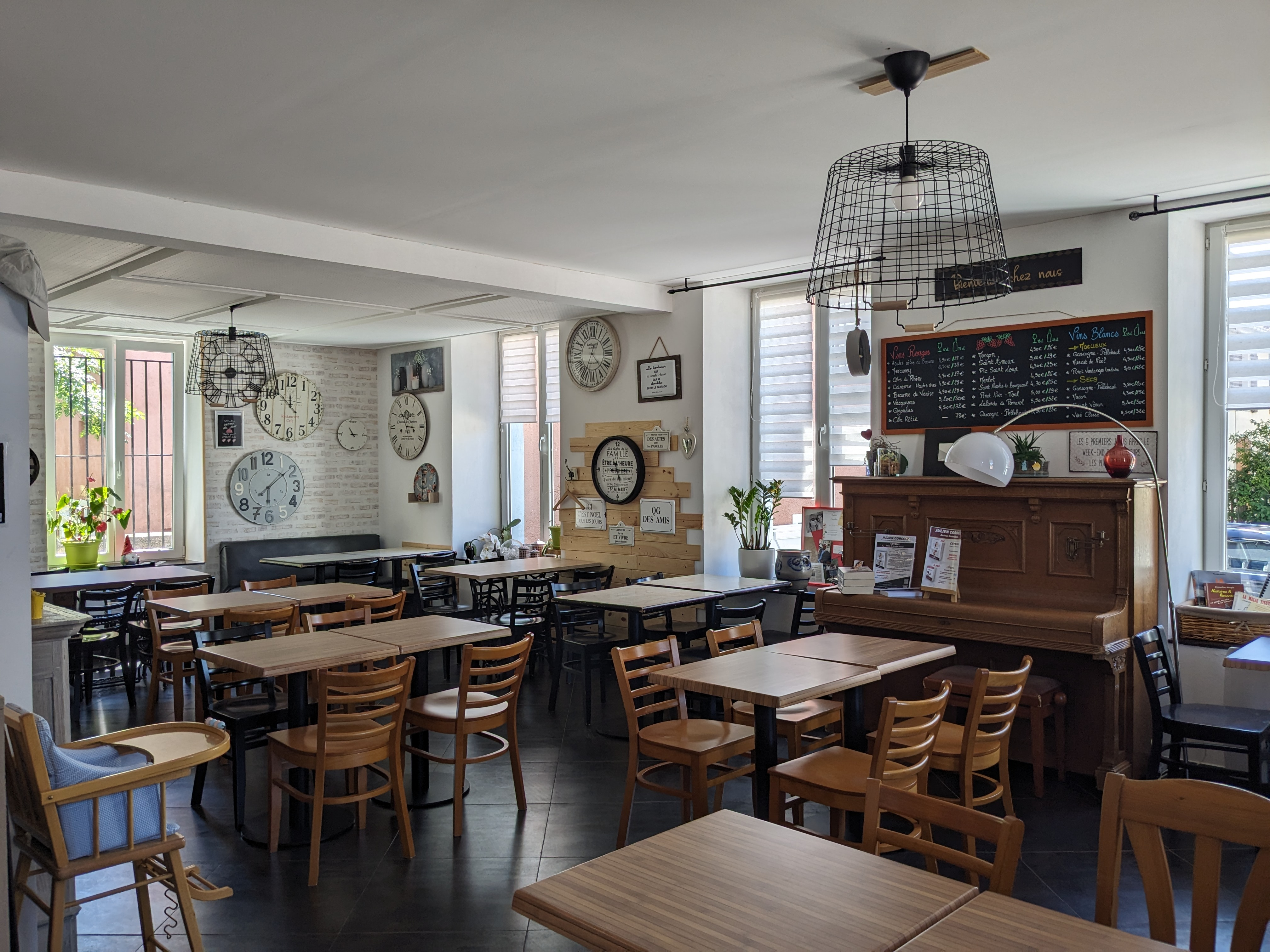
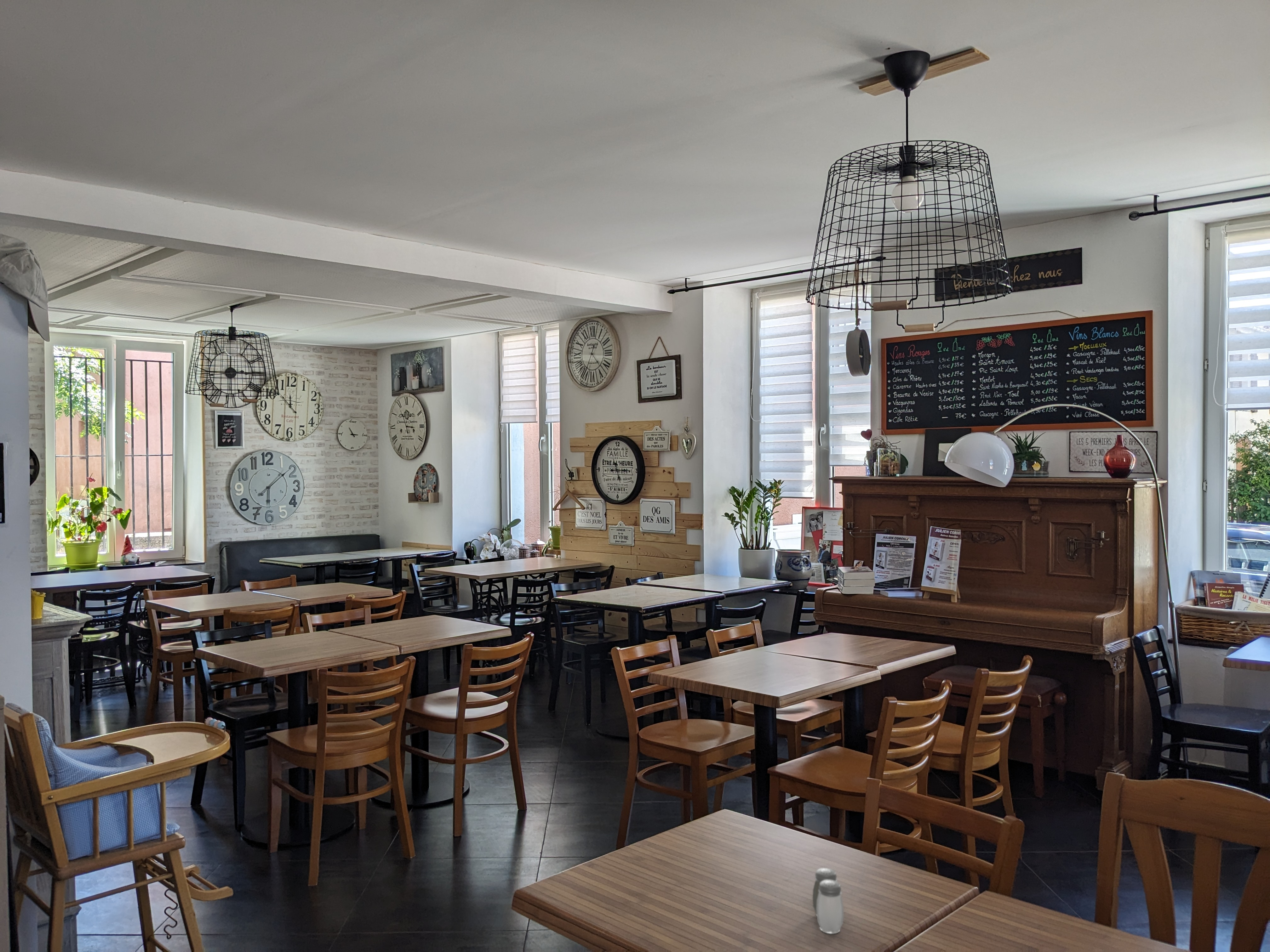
+ salt and pepper shaker [812,868,844,934]
